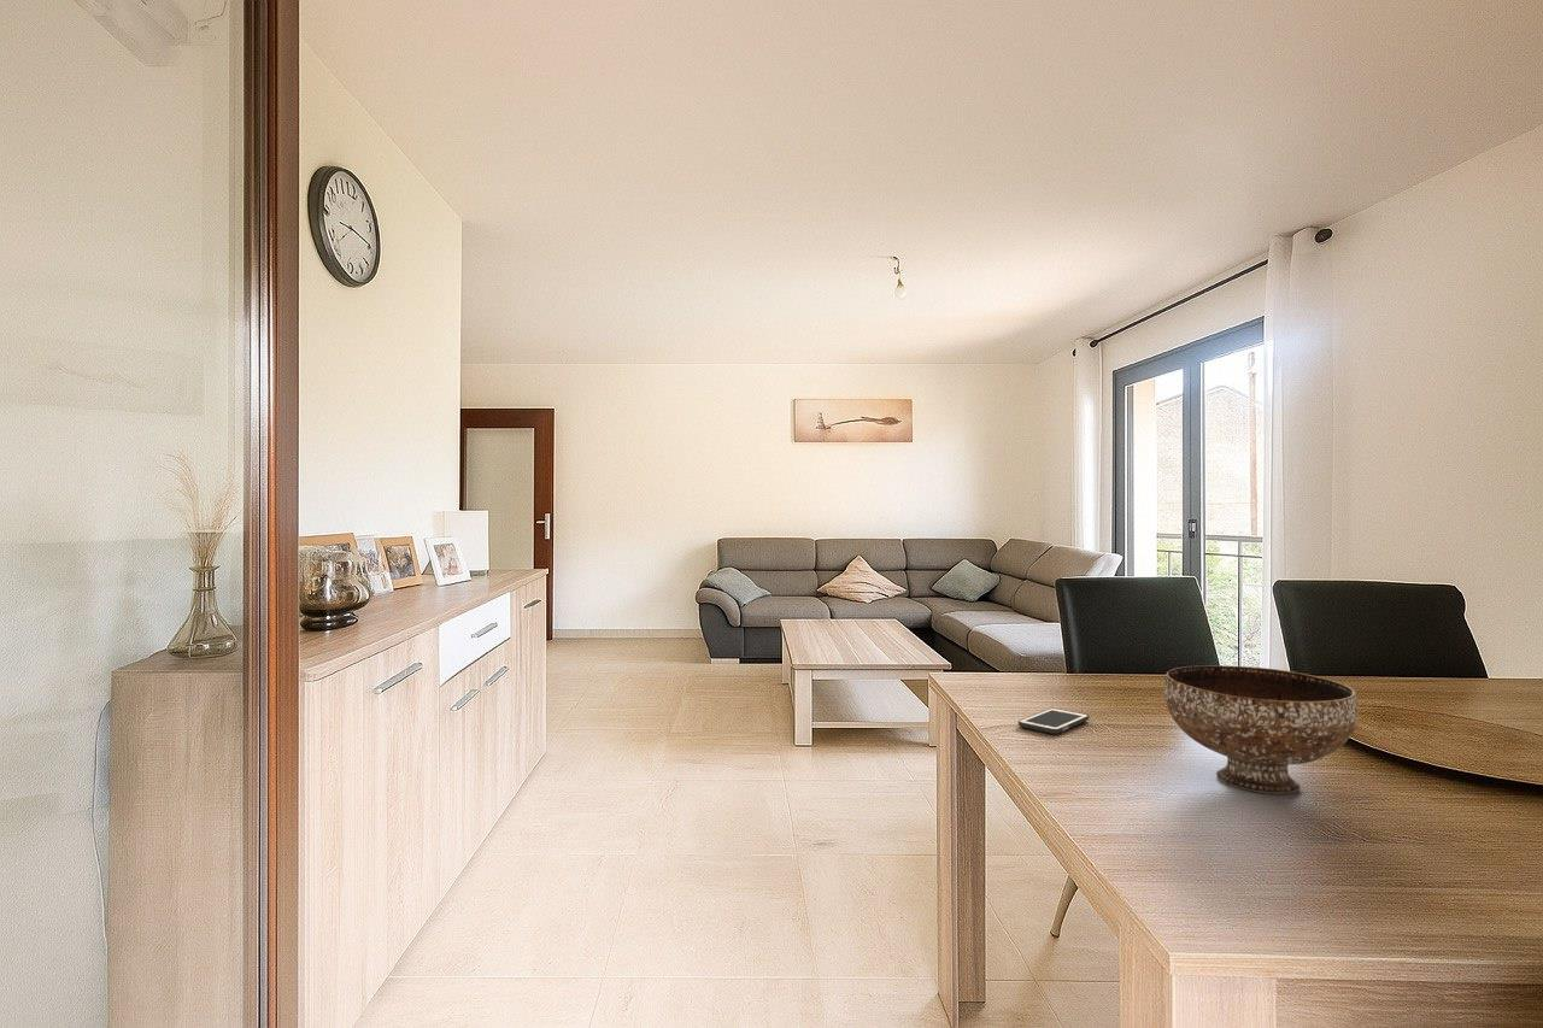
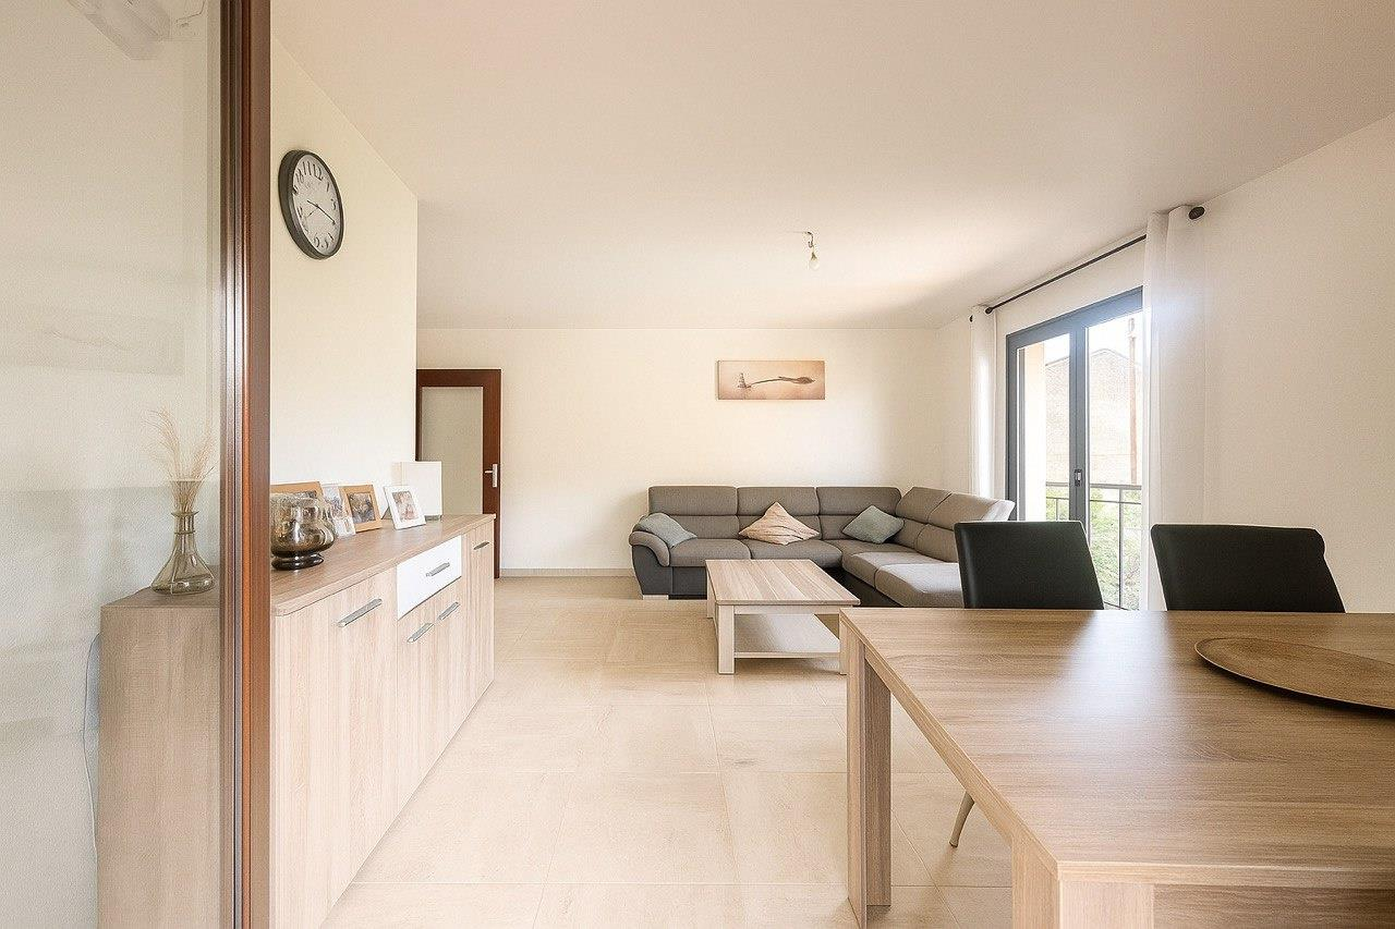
- bowl [1163,664,1360,795]
- cell phone [1017,707,1090,735]
